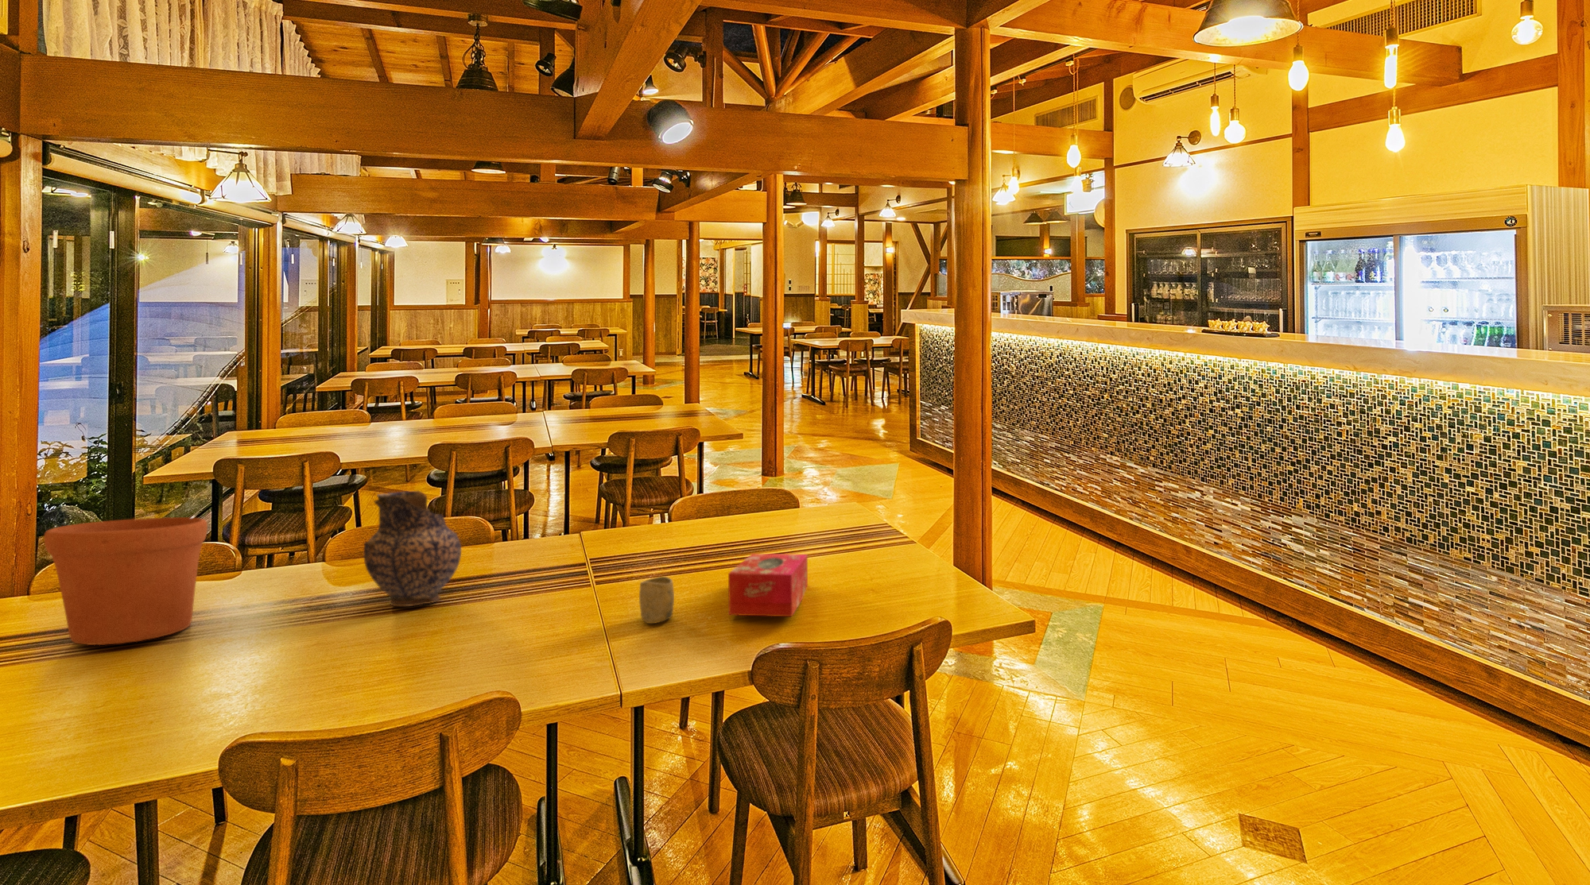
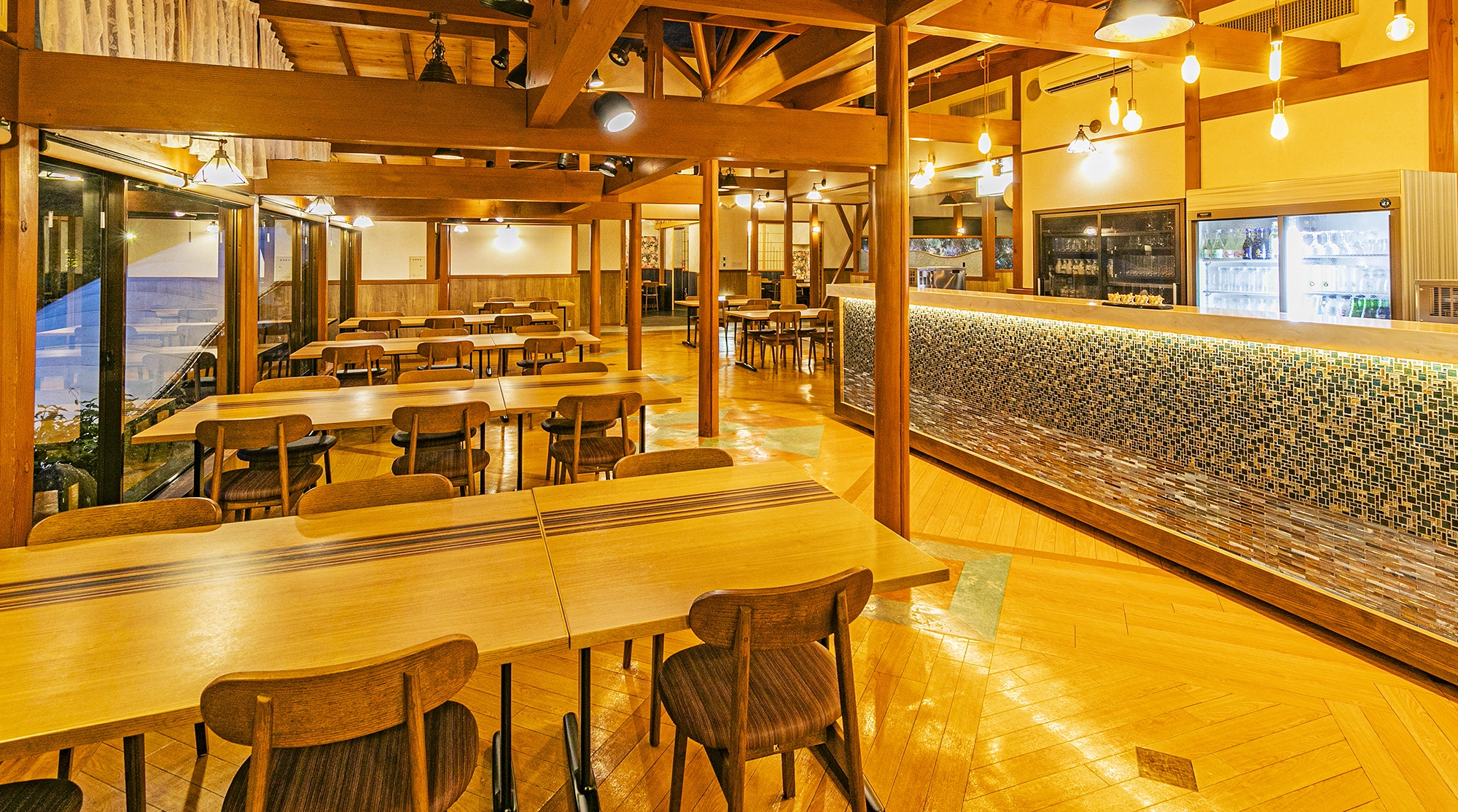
- tissue box [727,553,808,617]
- pottery [362,490,462,607]
- flower pot [44,517,208,646]
- cup [638,575,675,625]
